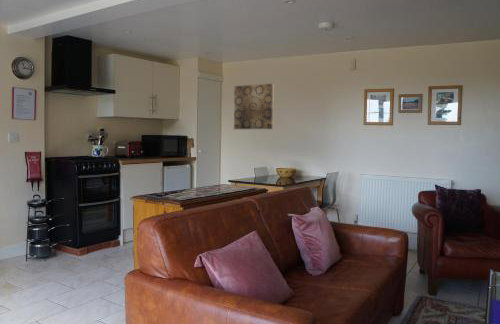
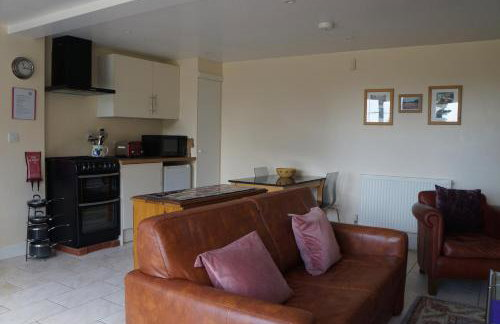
- wall art [233,83,275,130]
